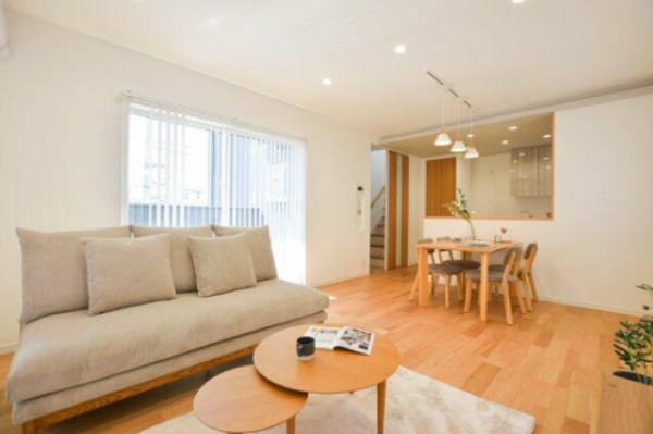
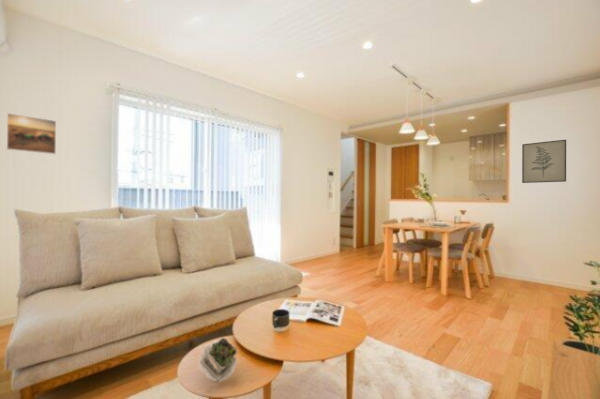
+ succulent plant [197,337,239,382]
+ wall art [521,139,567,184]
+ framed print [6,112,57,155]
